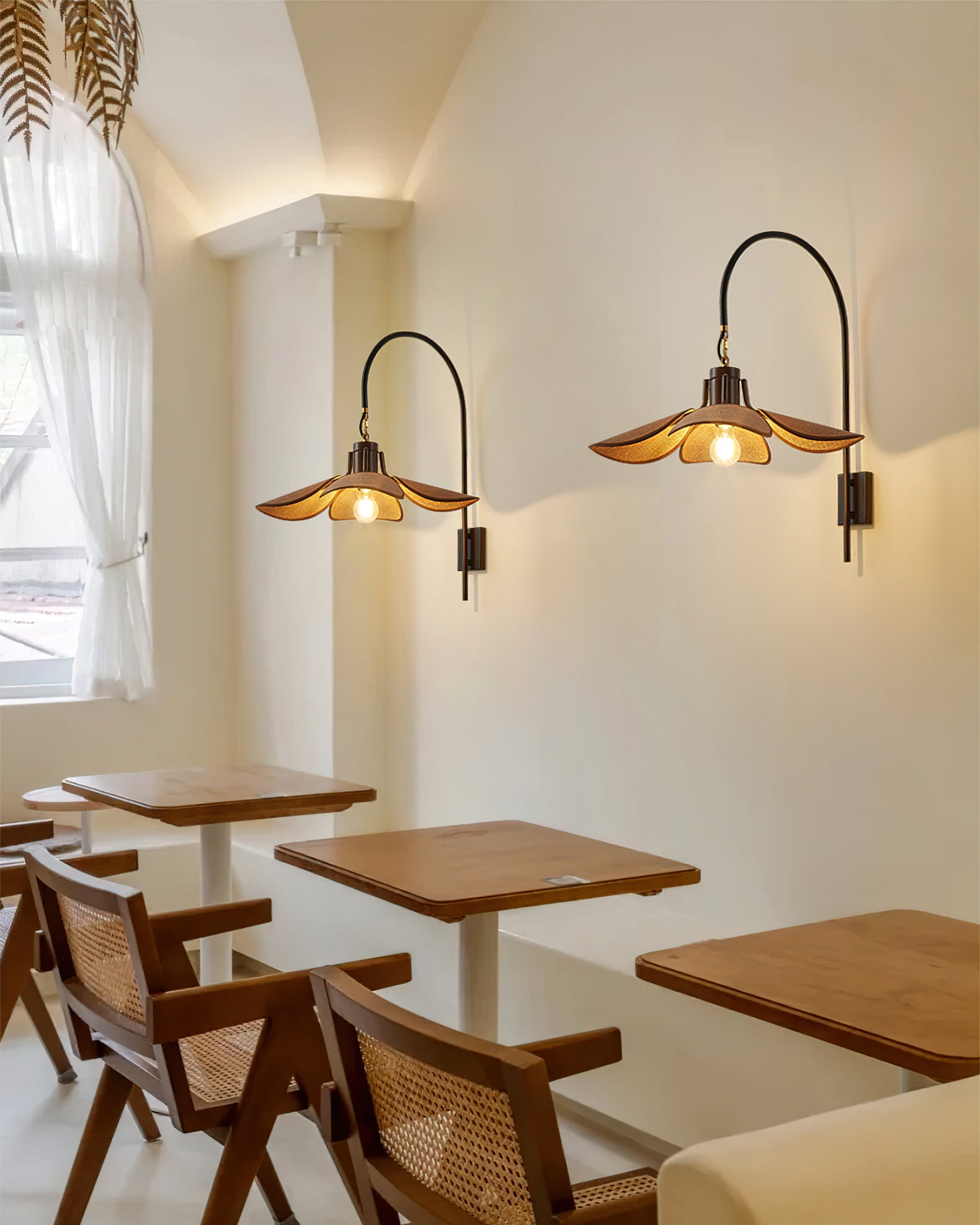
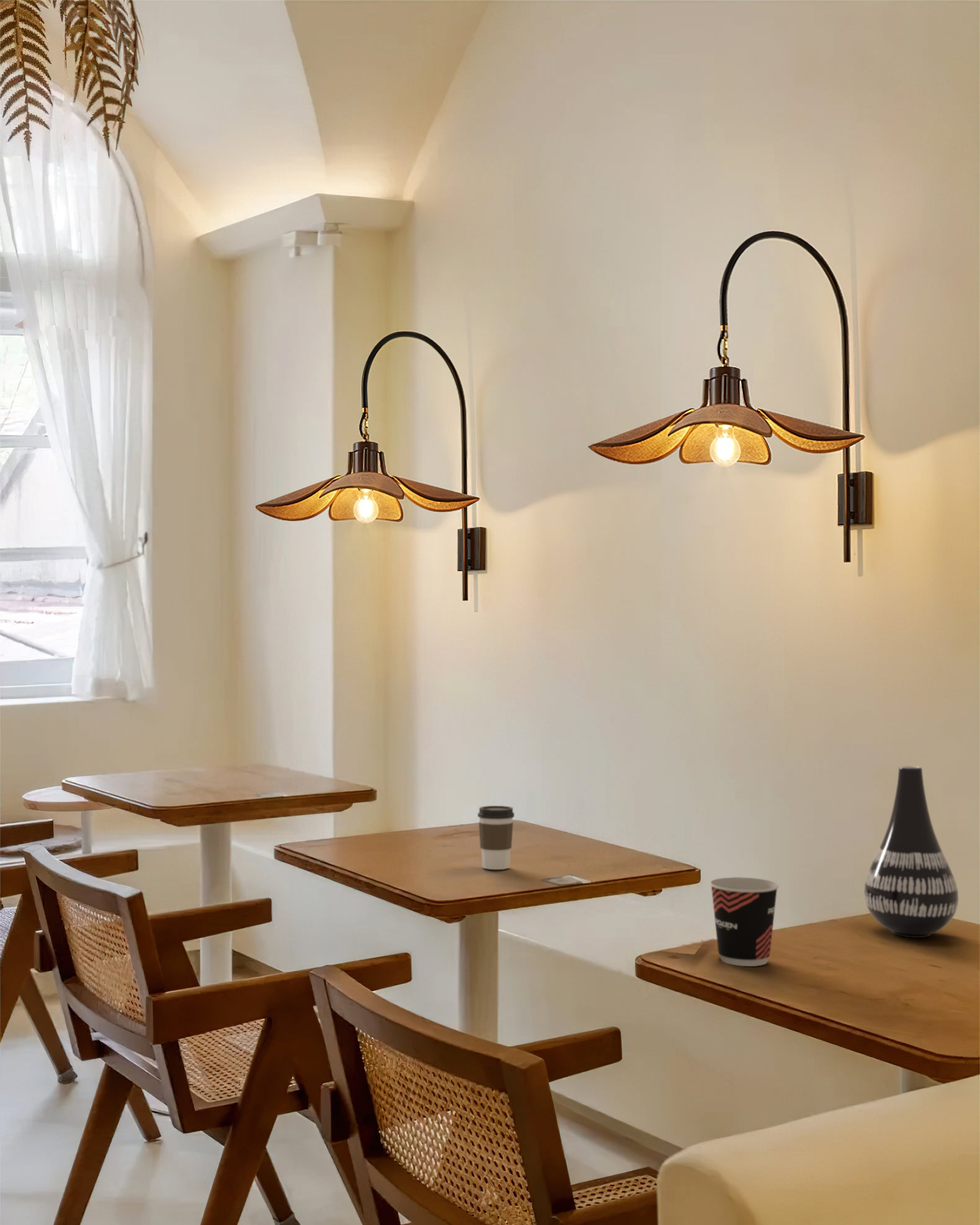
+ vase [863,765,959,938]
+ cup [709,876,780,967]
+ coffee cup [477,805,515,870]
